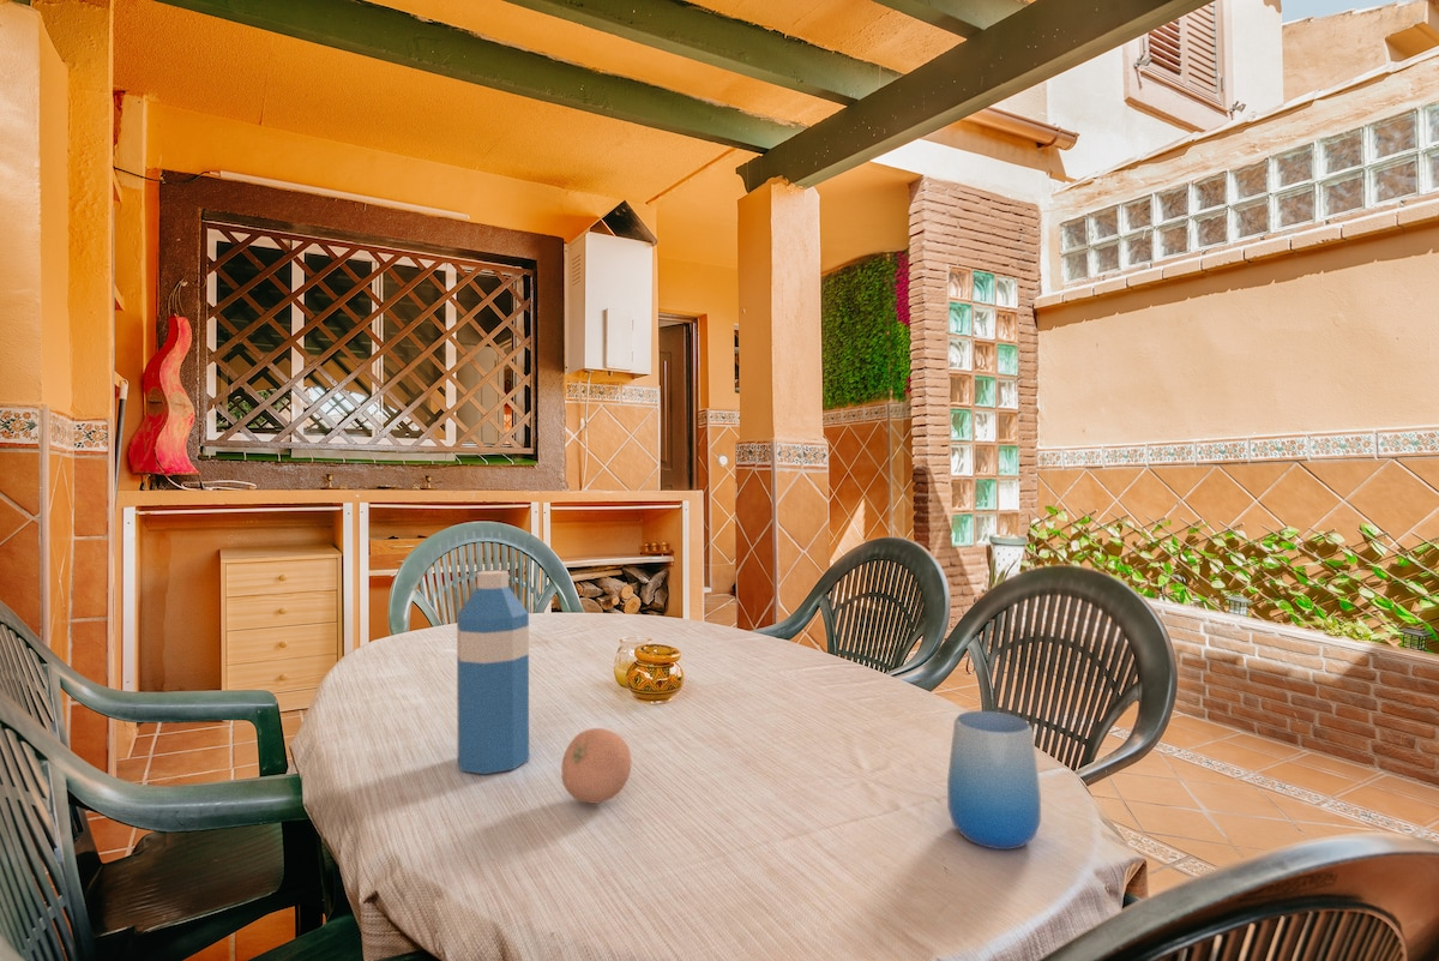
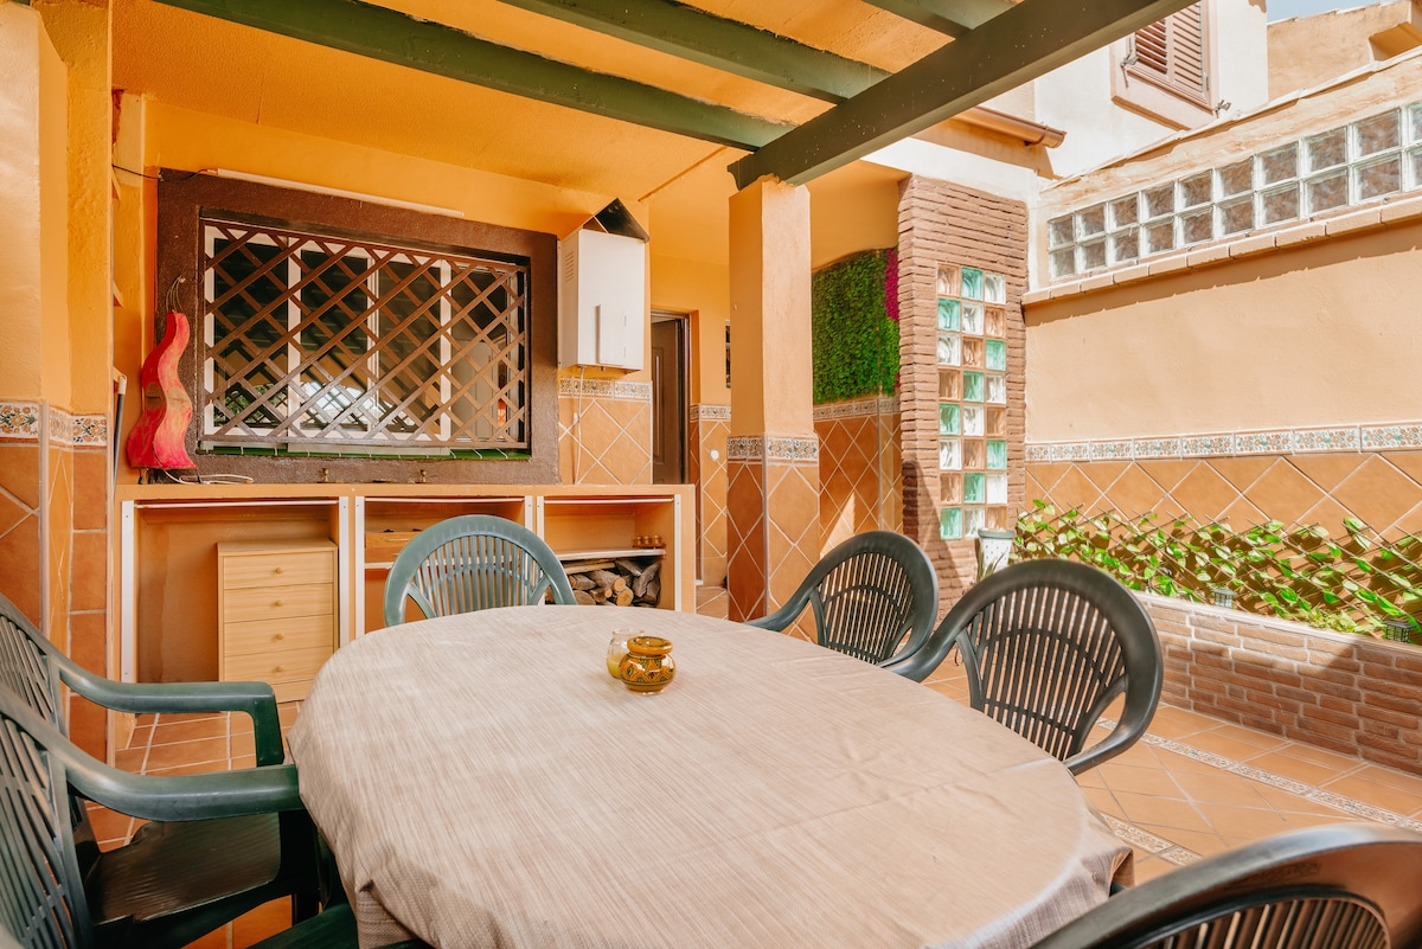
- fruit [560,727,632,805]
- water bottle [456,570,530,775]
- cup [946,710,1042,851]
